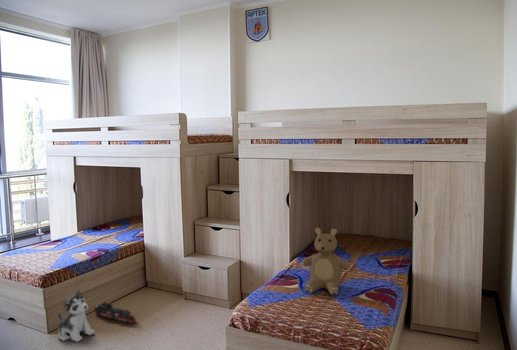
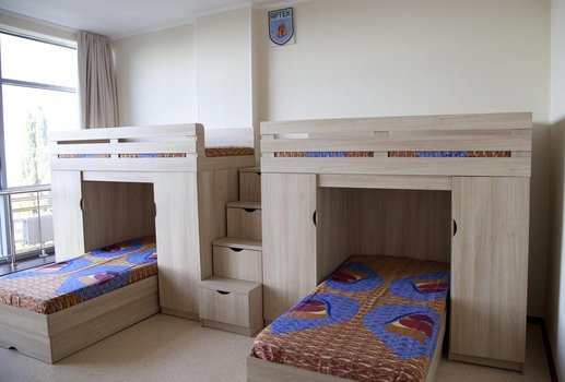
- toy train [94,300,137,325]
- plush toy [57,289,95,343]
- teddy bear [301,227,352,296]
